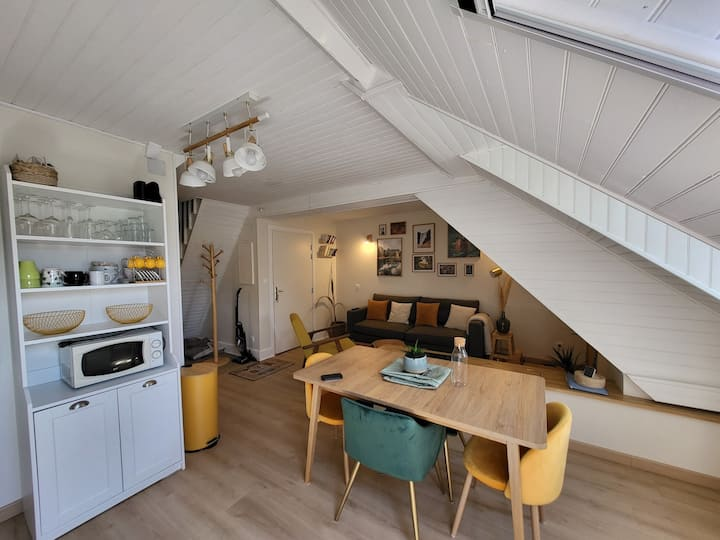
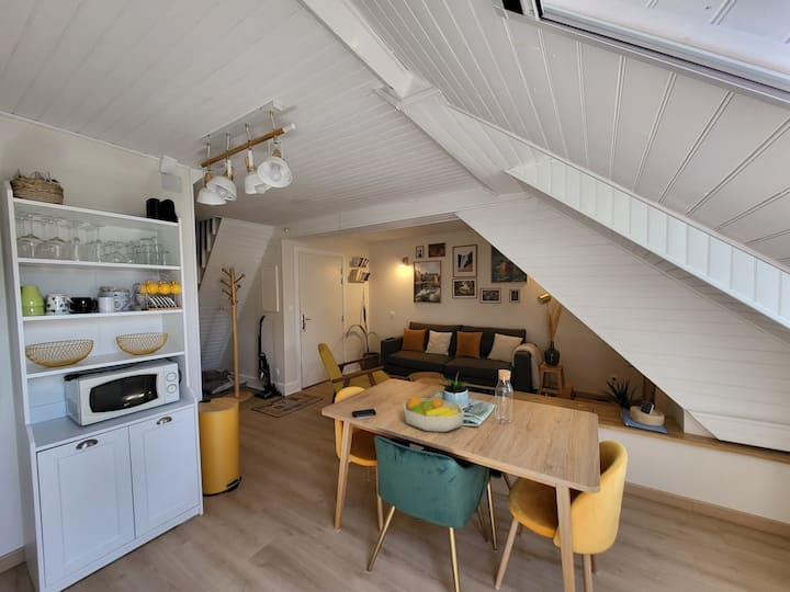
+ fruit bowl [403,396,465,433]
